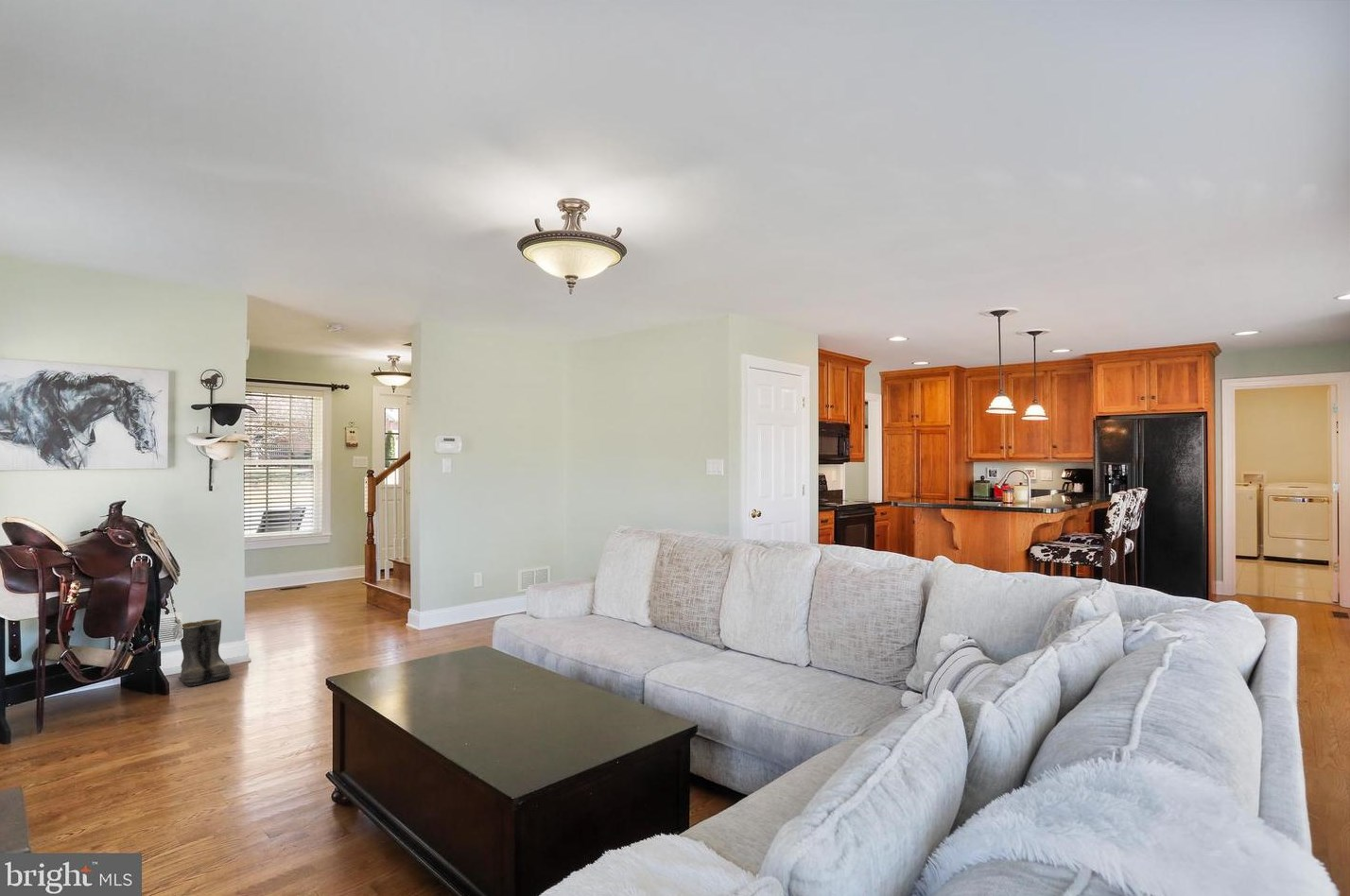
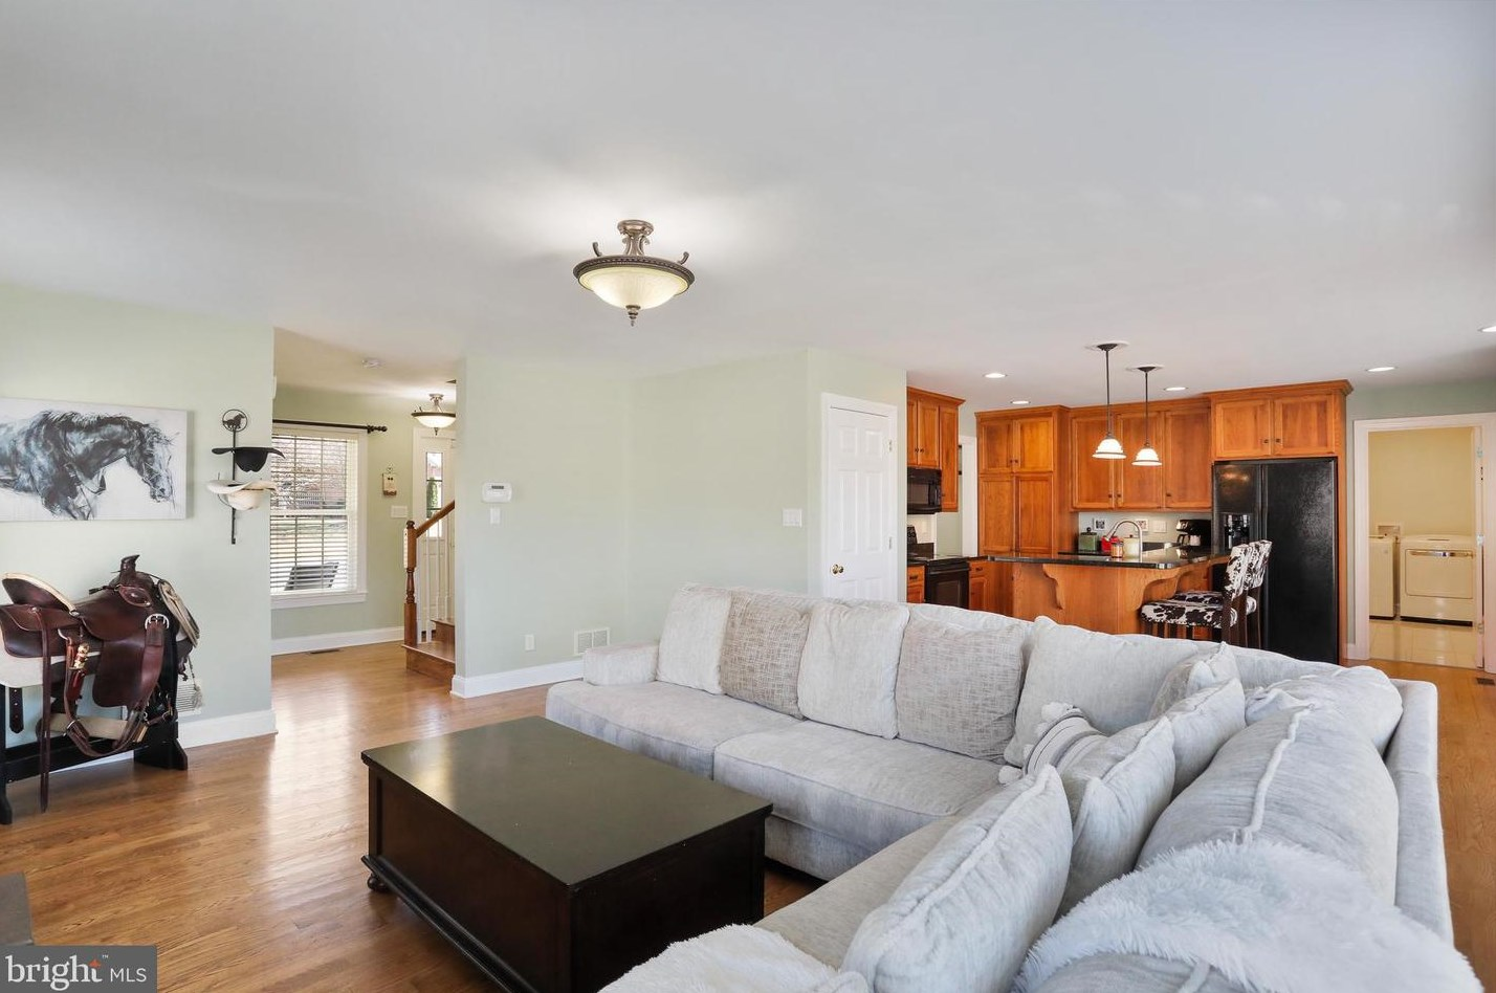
- boots [178,618,234,687]
